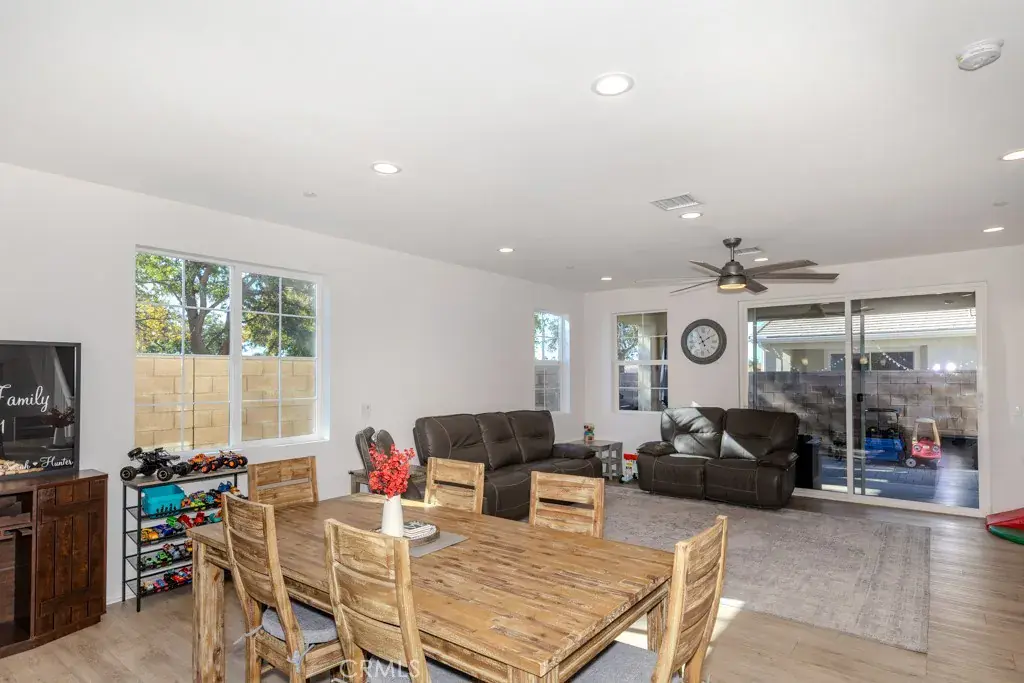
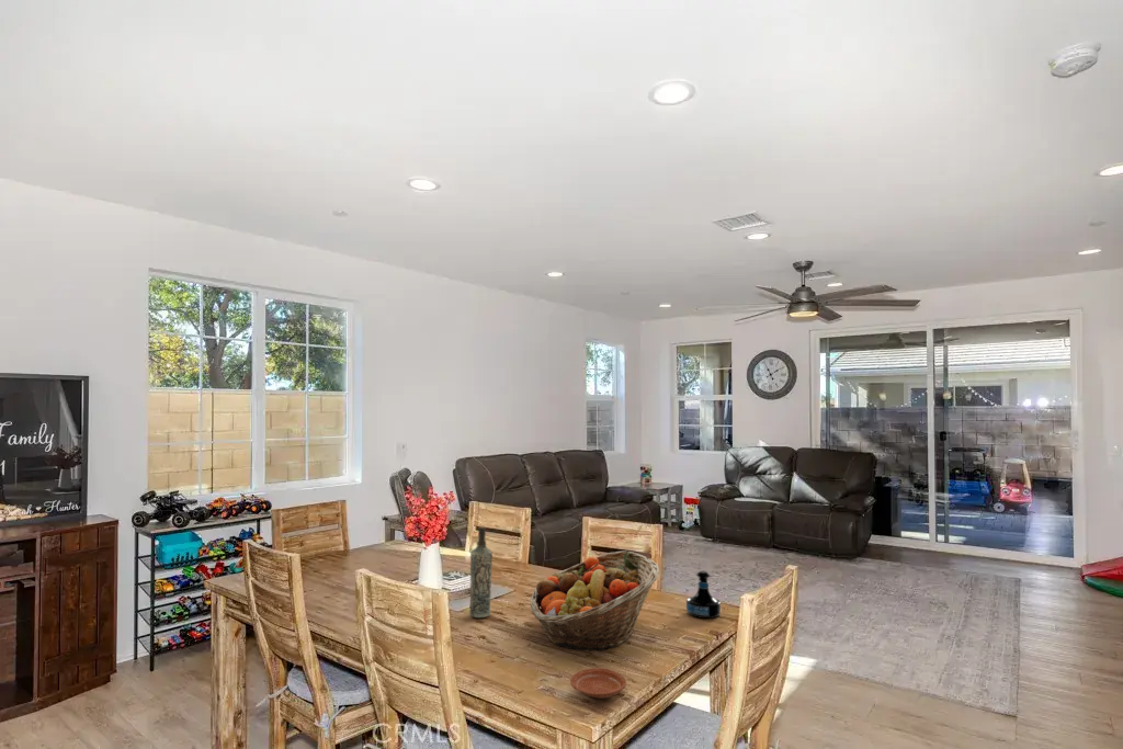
+ plate [569,667,627,700]
+ bottle [468,524,494,619]
+ fruit basket [530,549,660,652]
+ tequila bottle [685,569,722,620]
